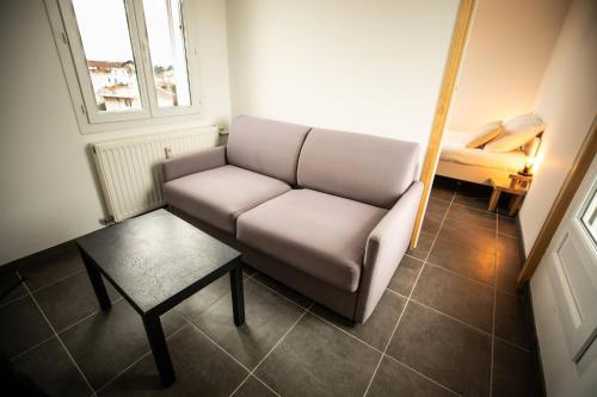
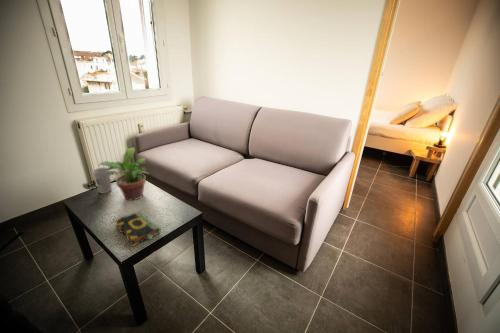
+ potted plant [97,147,150,201]
+ cup [92,167,113,194]
+ book [113,210,162,248]
